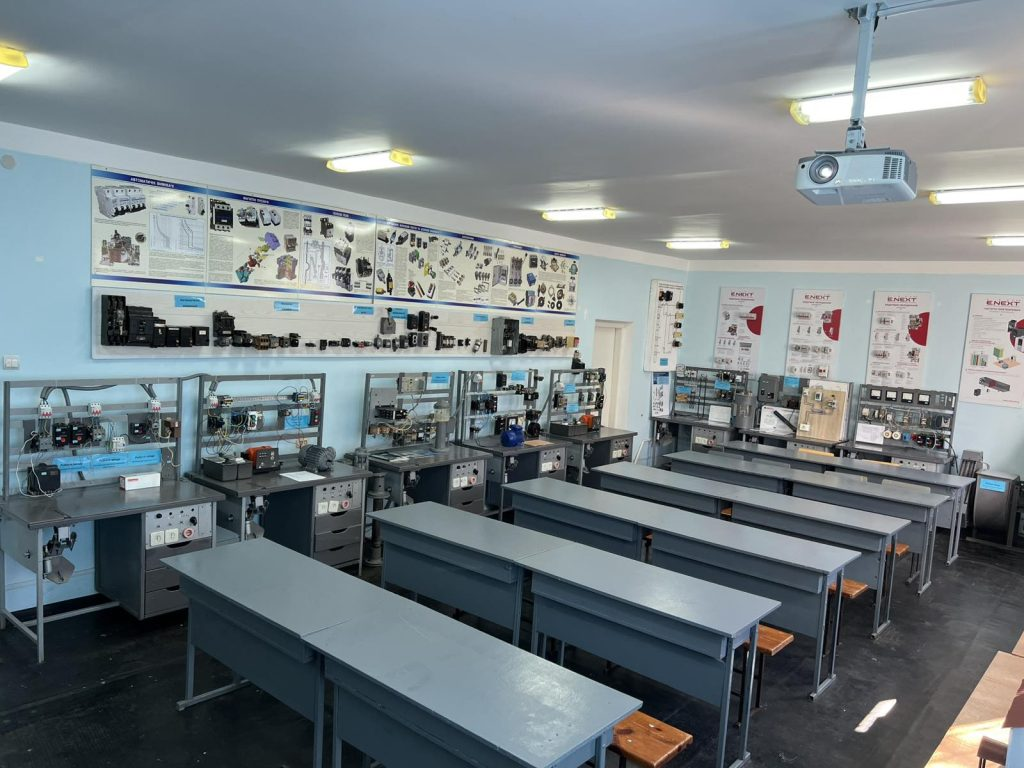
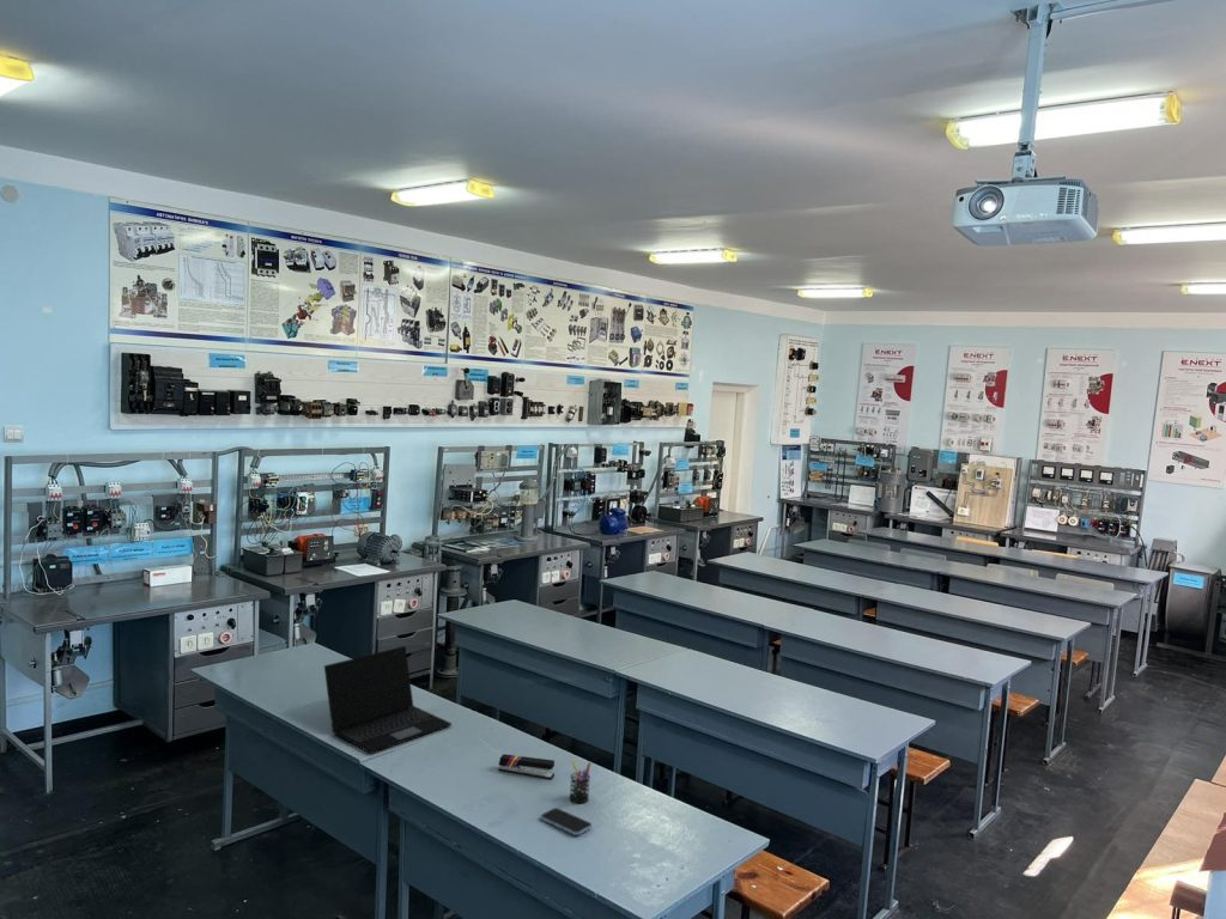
+ stapler [497,753,556,780]
+ smartphone [540,807,593,836]
+ laptop [323,645,453,755]
+ pen holder [569,759,593,804]
